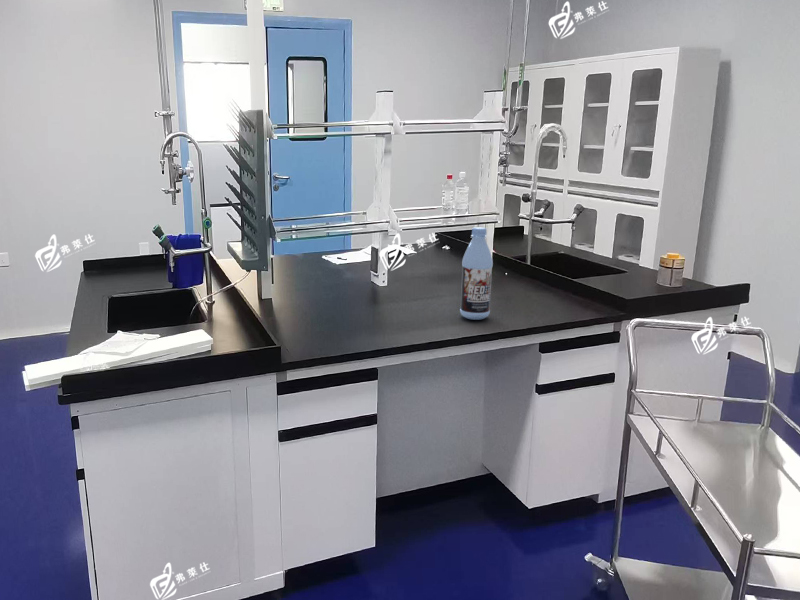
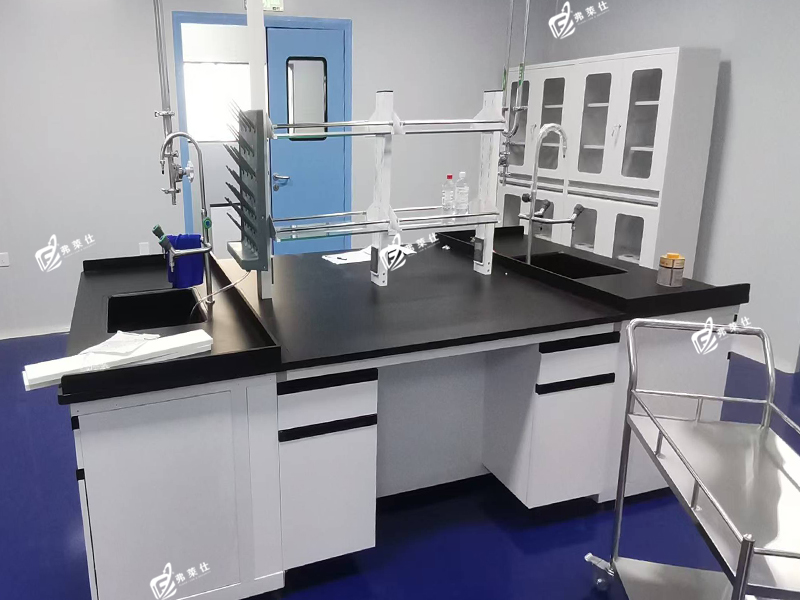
- beverage bottle [459,226,494,321]
